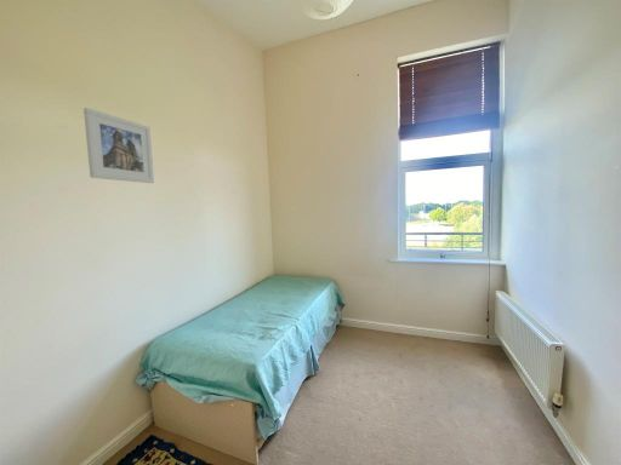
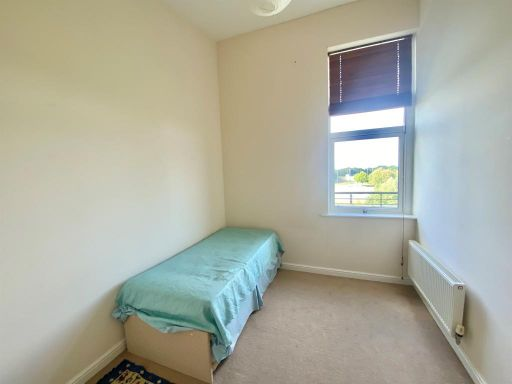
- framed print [82,107,155,184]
